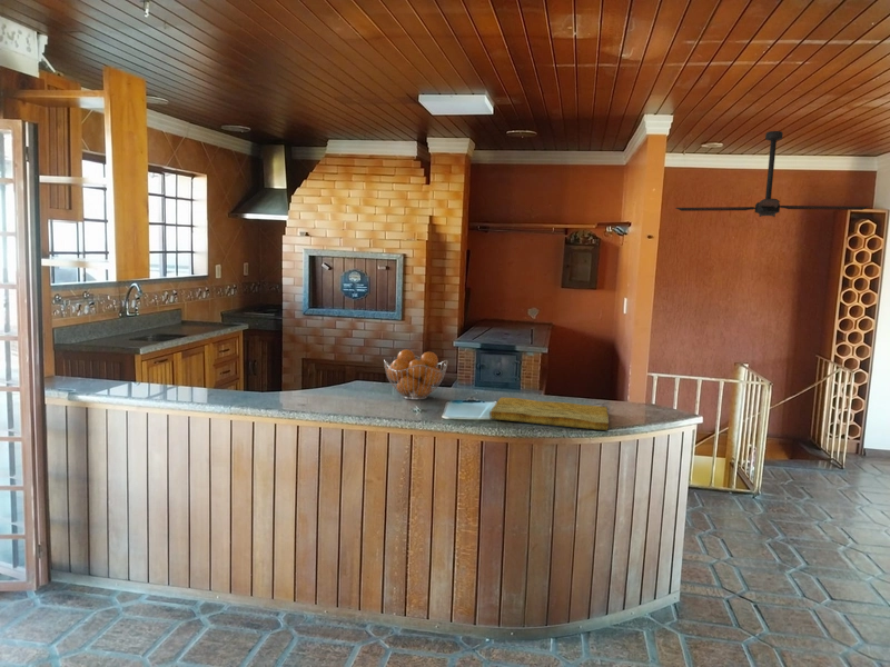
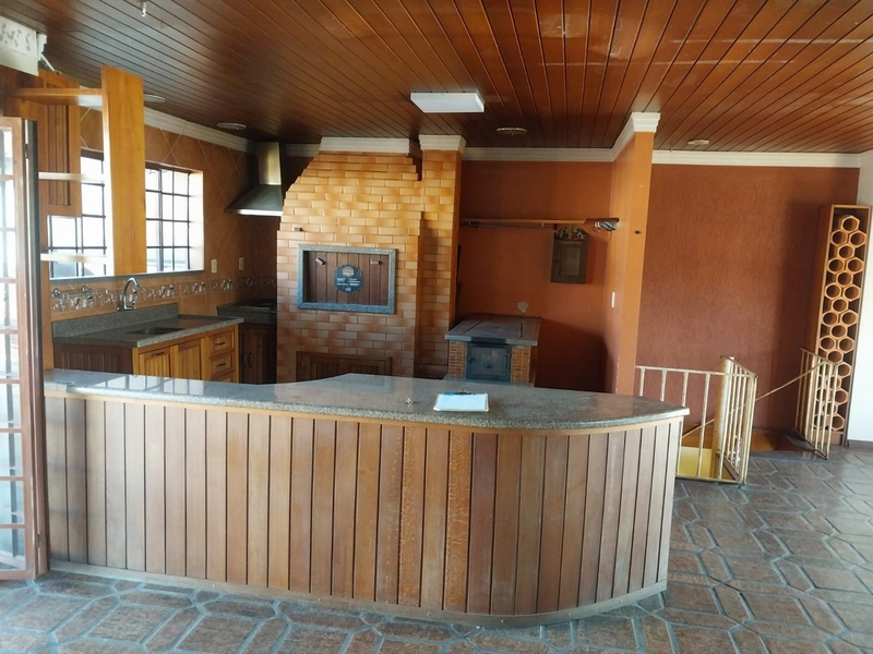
- cutting board [488,397,610,431]
- fruit basket [383,348,449,400]
- ceiling fan [675,130,871,218]
